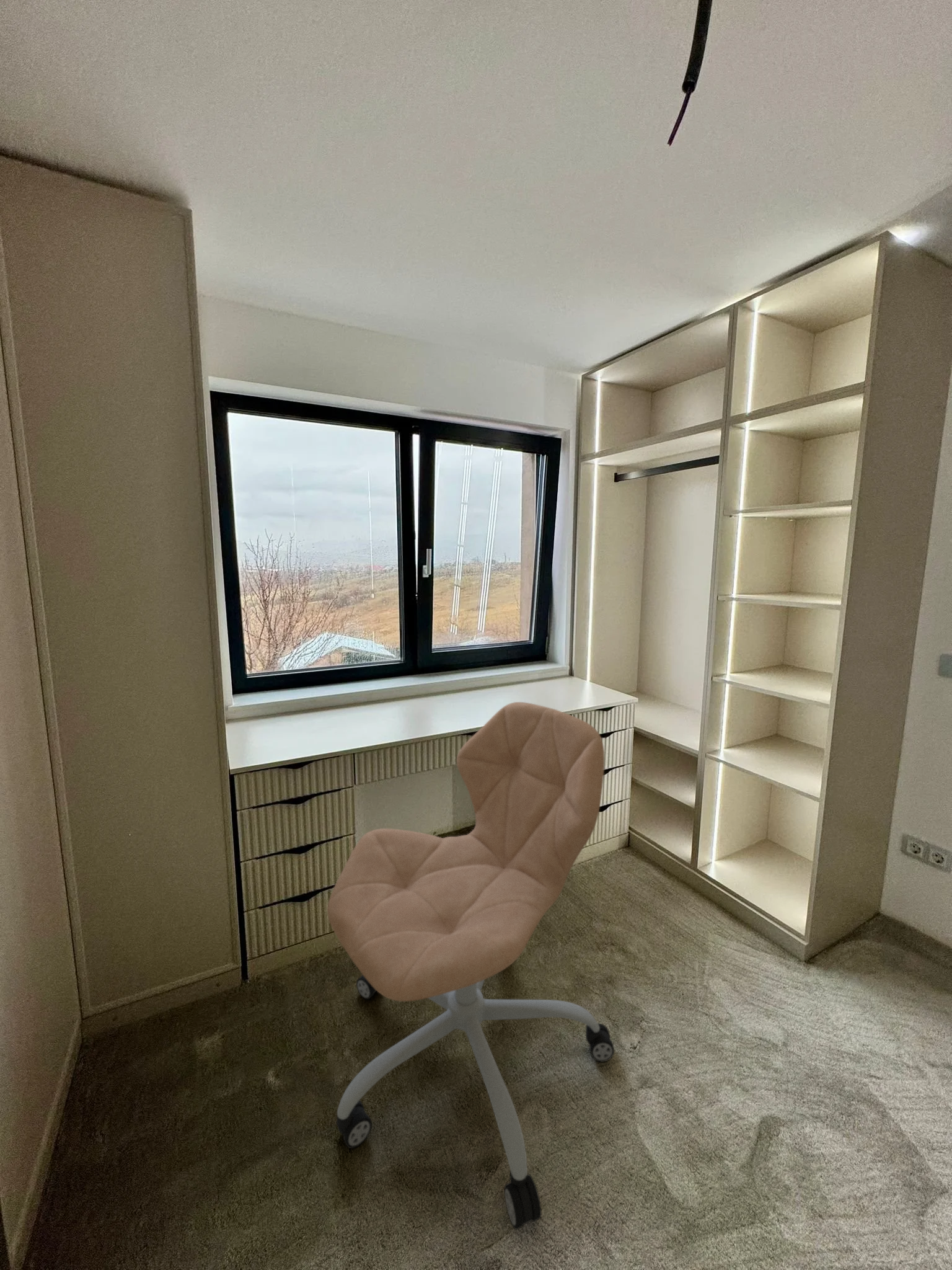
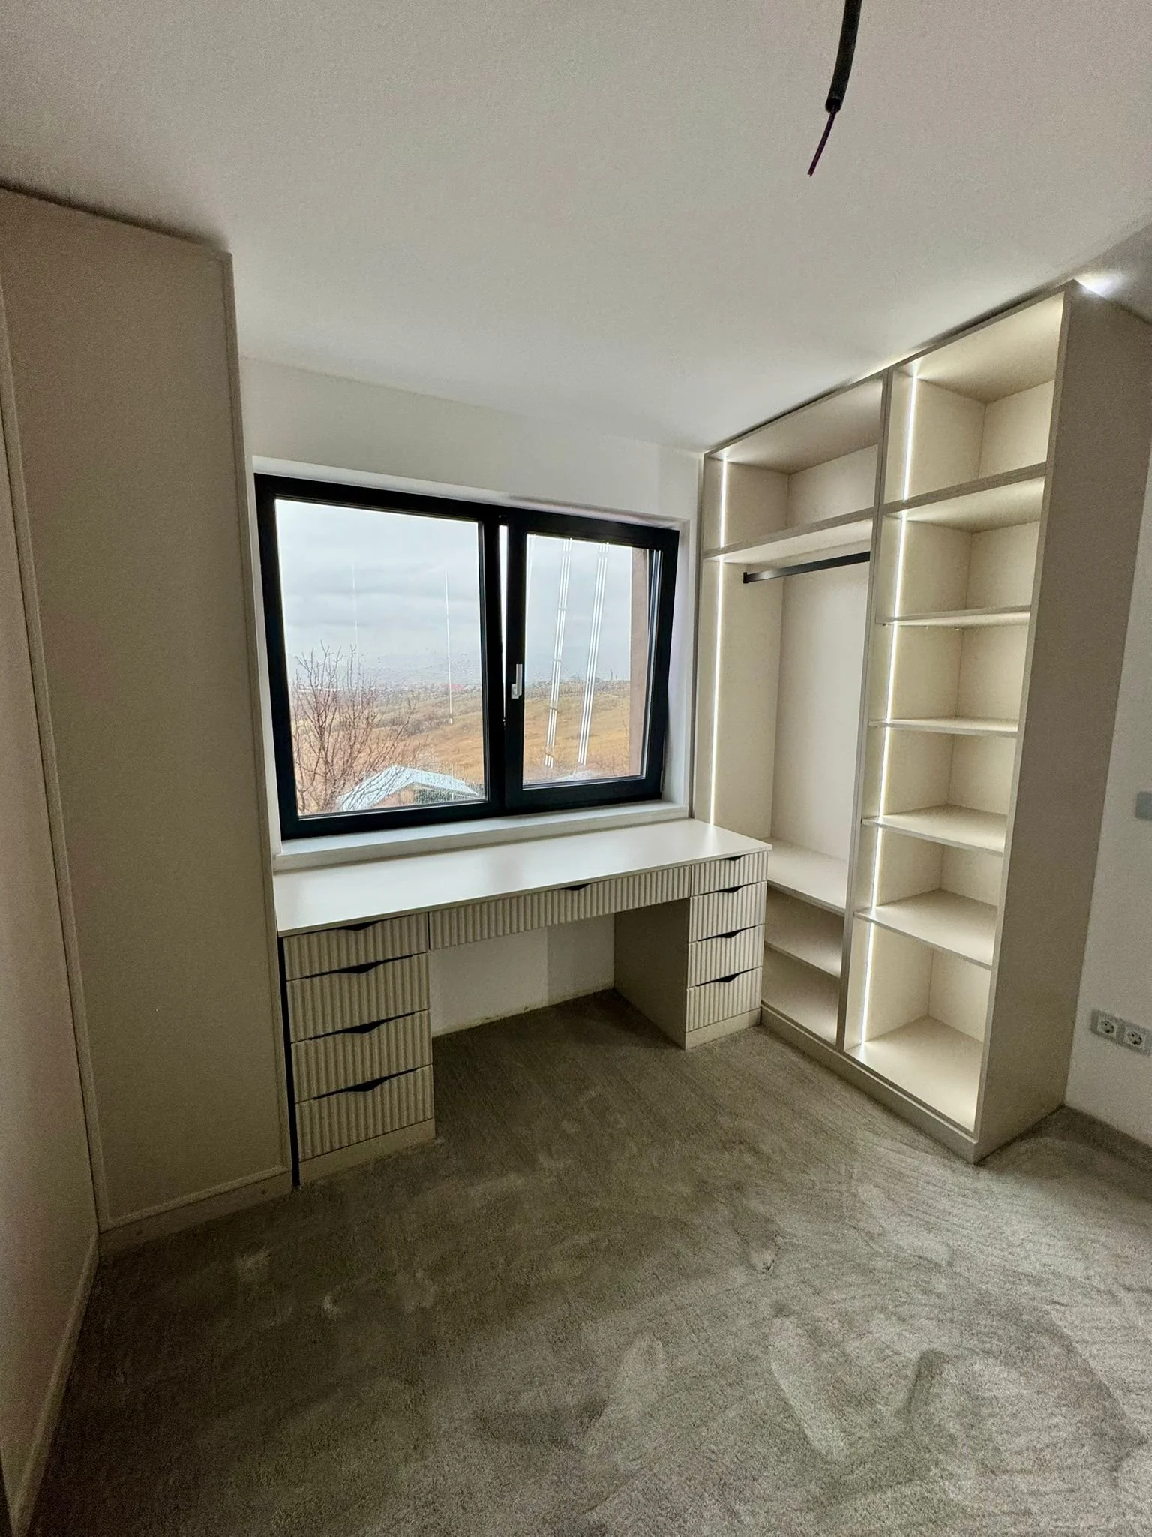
- office chair [327,701,615,1230]
